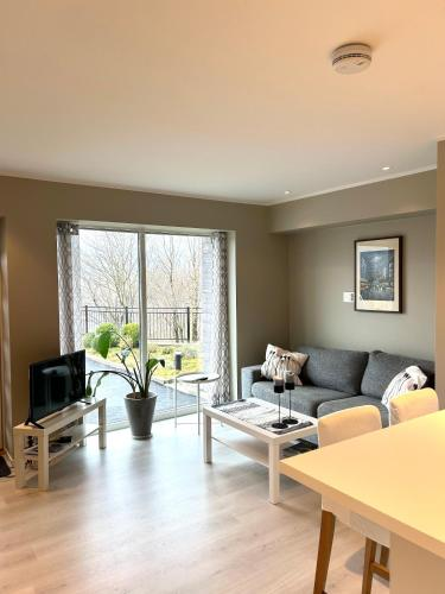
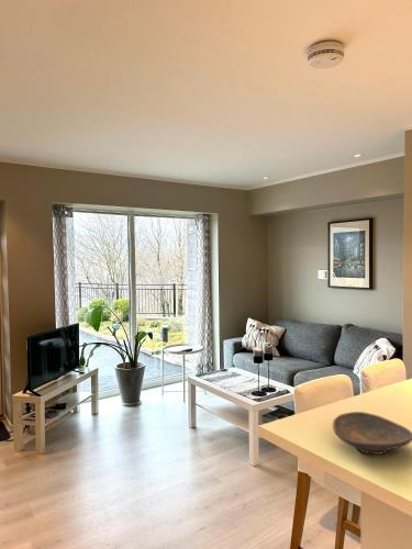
+ decorative bowl [332,411,412,456]
